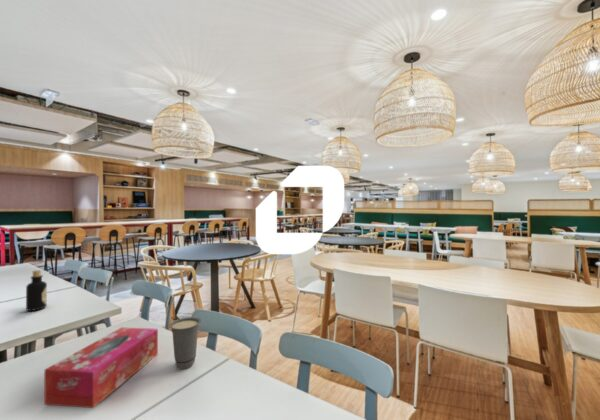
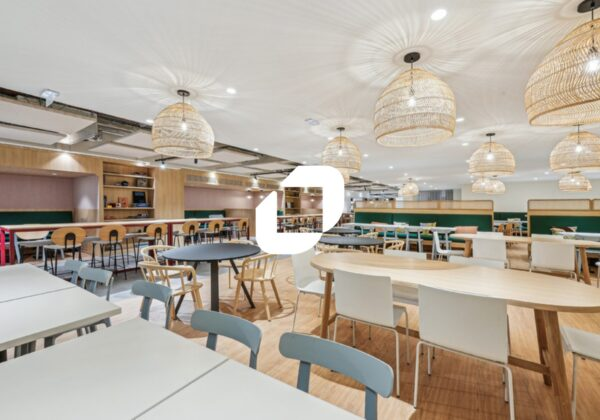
- cup [168,316,202,370]
- tissue box [43,326,159,409]
- bottle [25,269,48,312]
